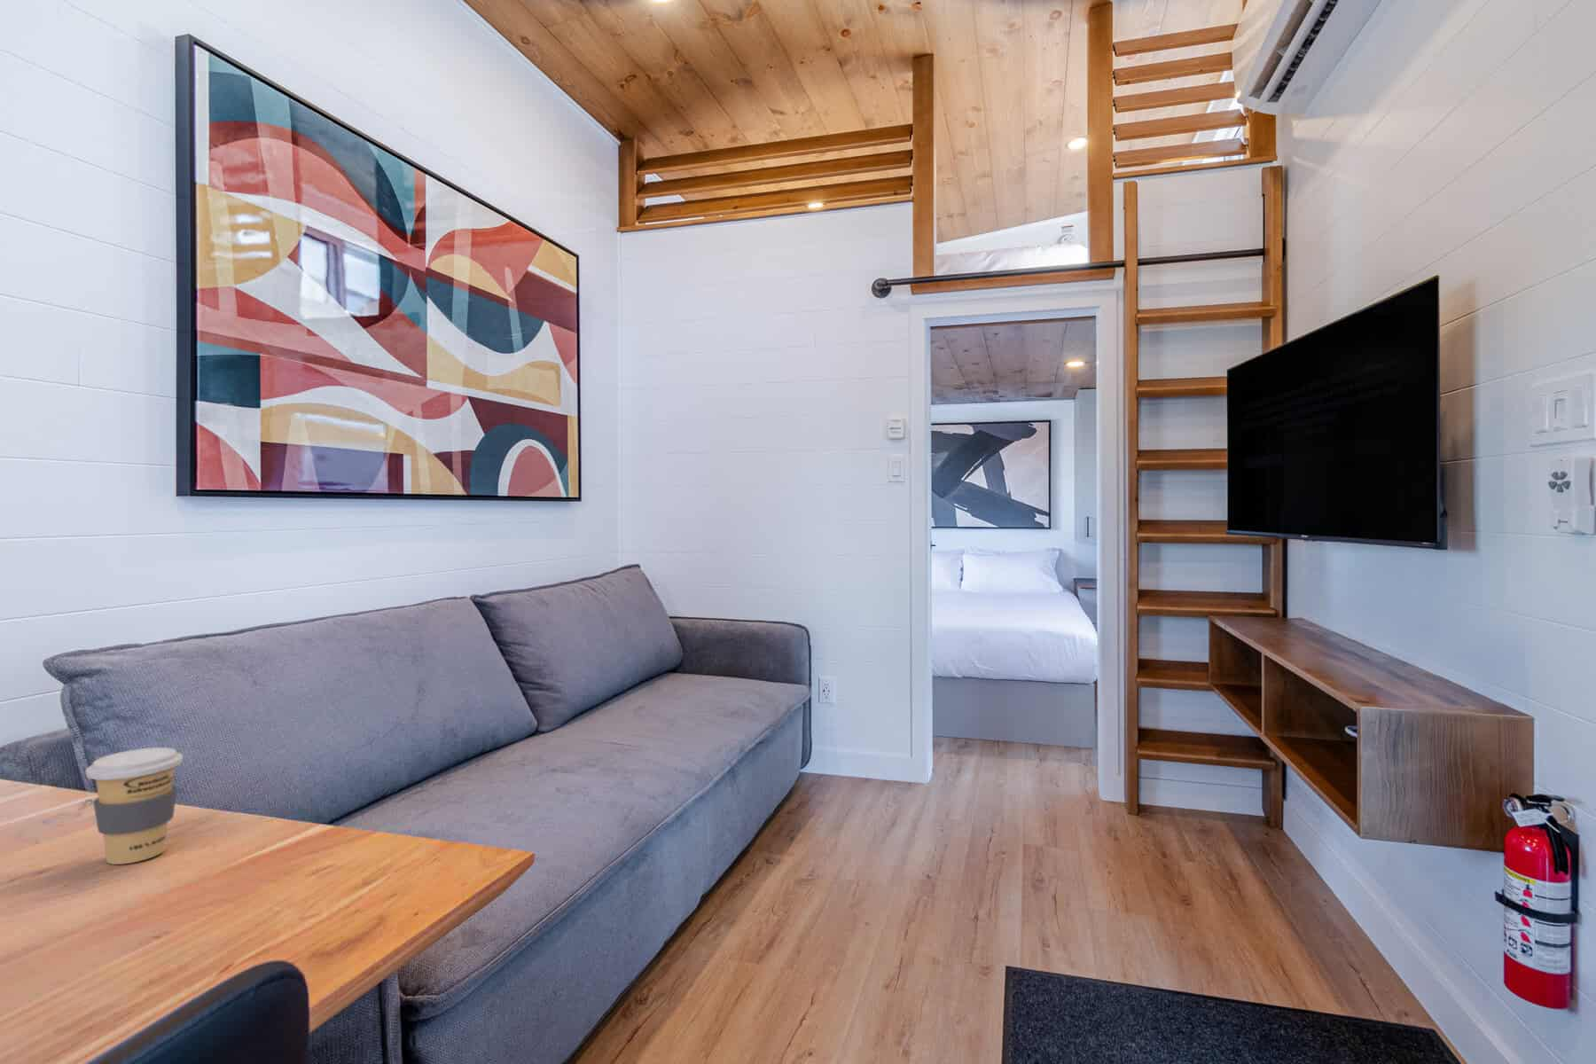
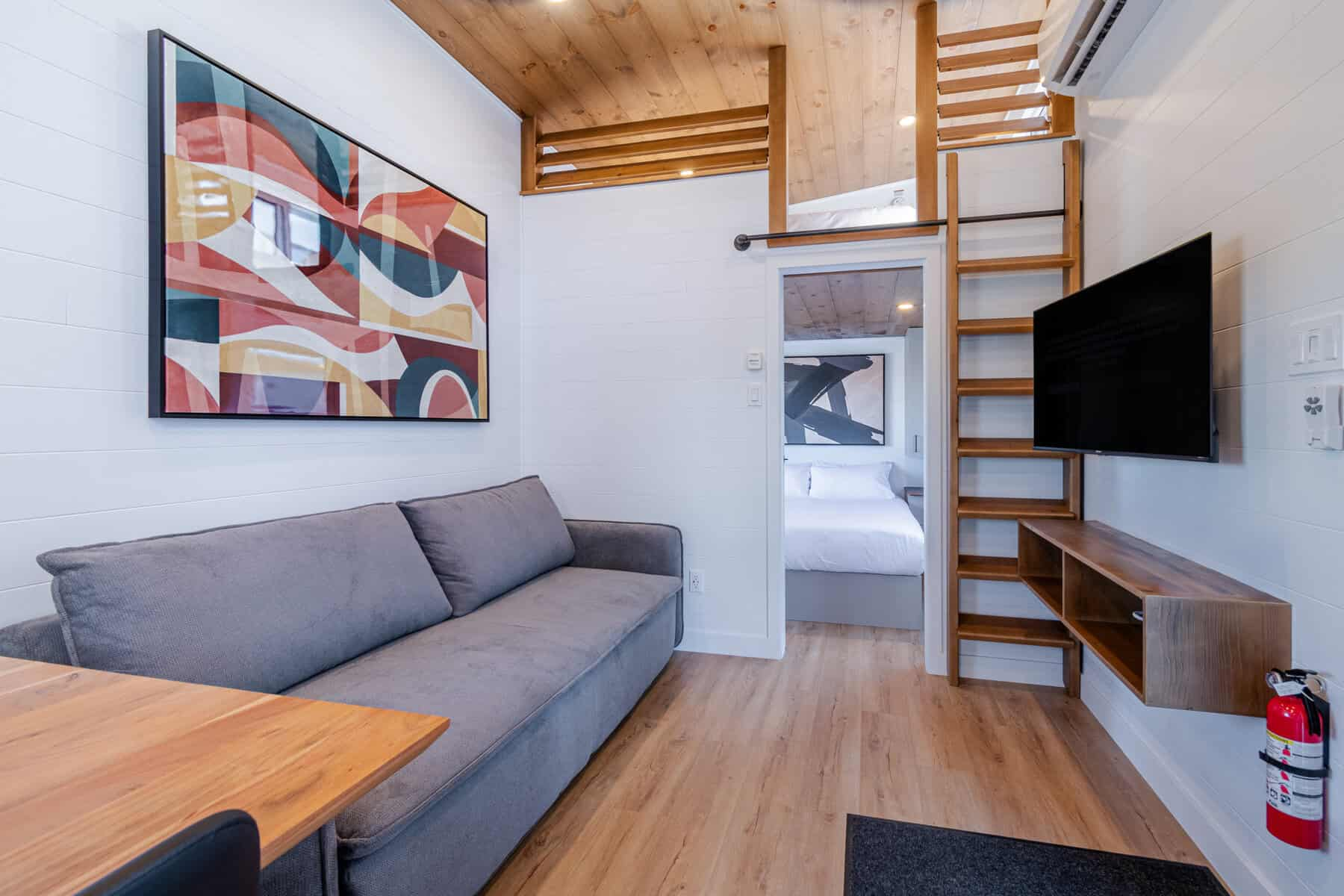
- coffee cup [86,747,184,866]
